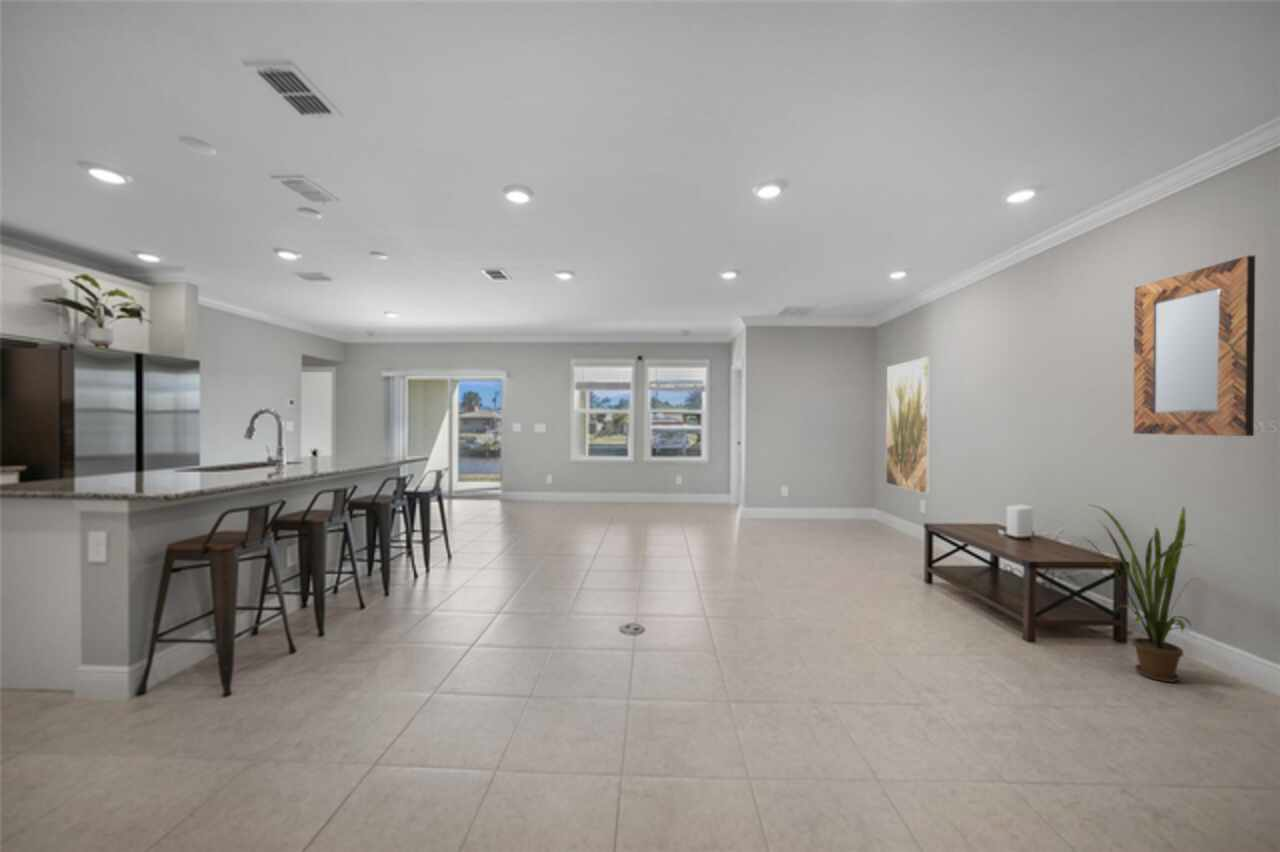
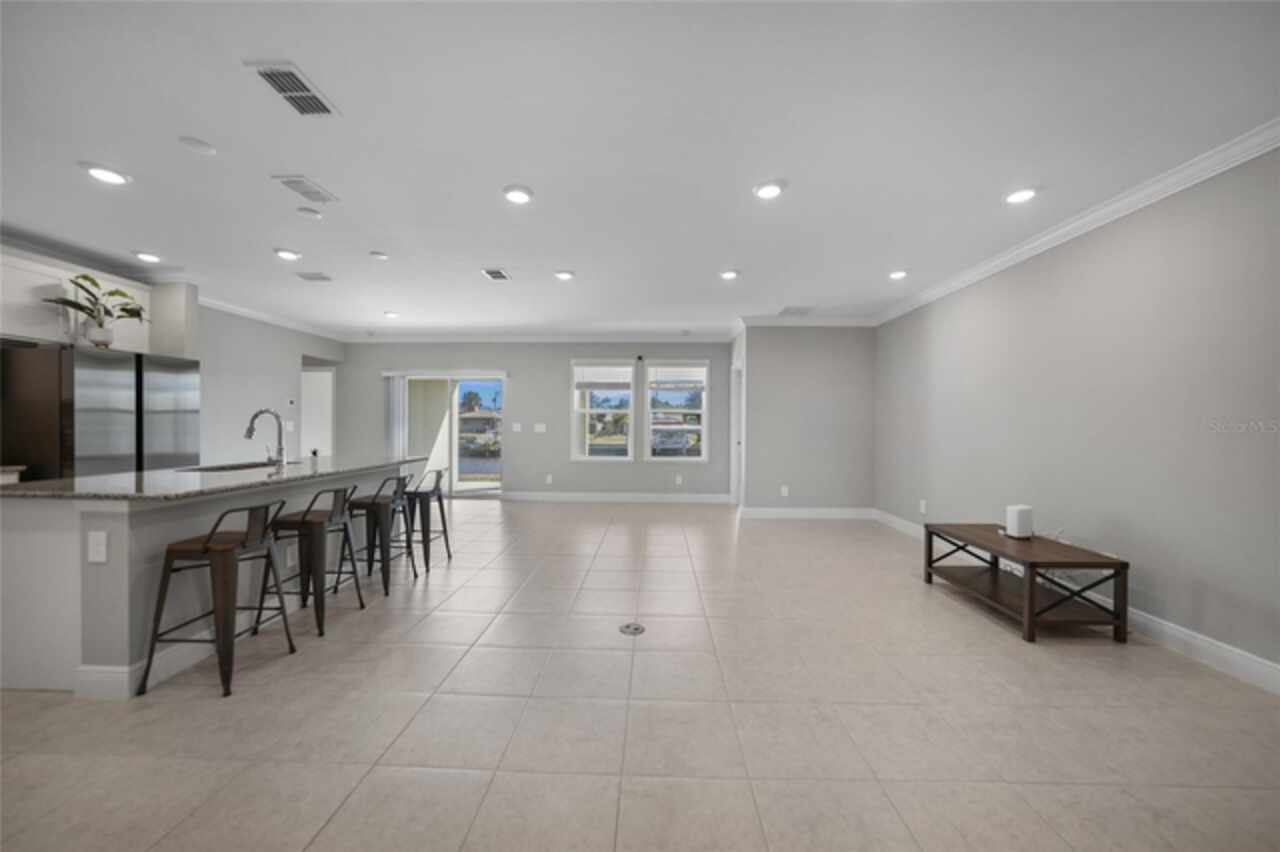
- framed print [885,356,932,495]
- home mirror [1133,254,1256,437]
- house plant [1079,503,1200,683]
